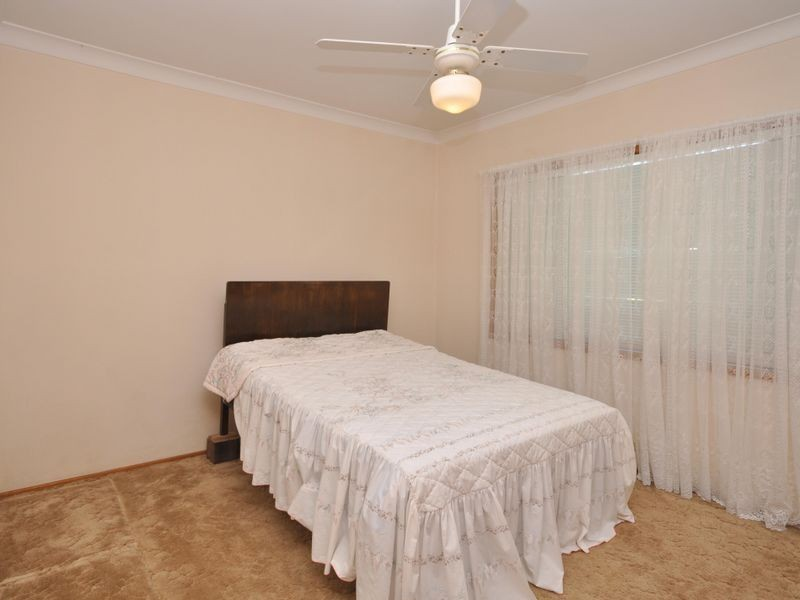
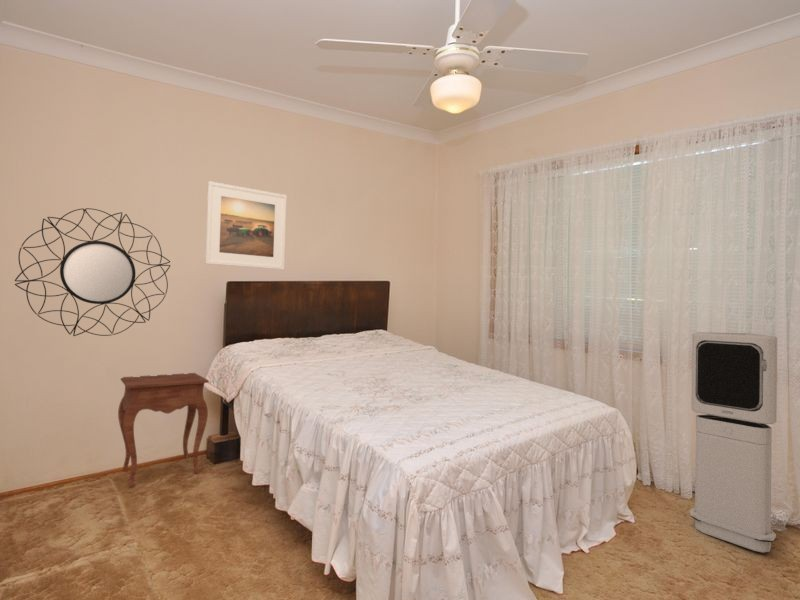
+ air purifier [689,331,778,554]
+ home mirror [14,207,171,337]
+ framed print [204,180,287,271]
+ side table [117,372,210,487]
